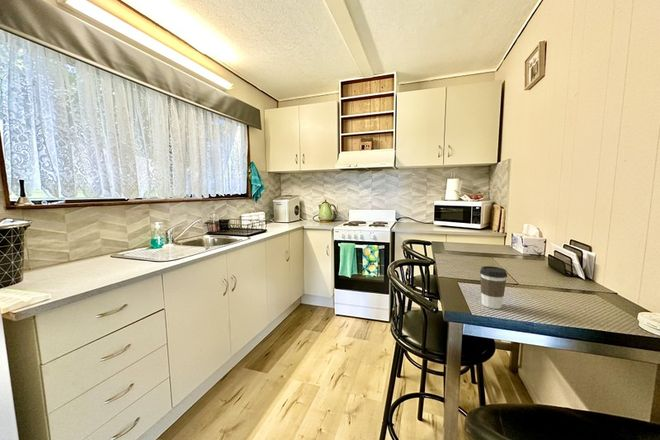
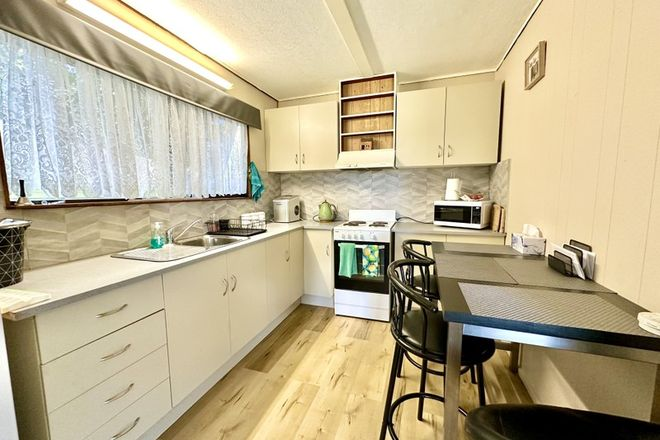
- coffee cup [479,265,508,310]
